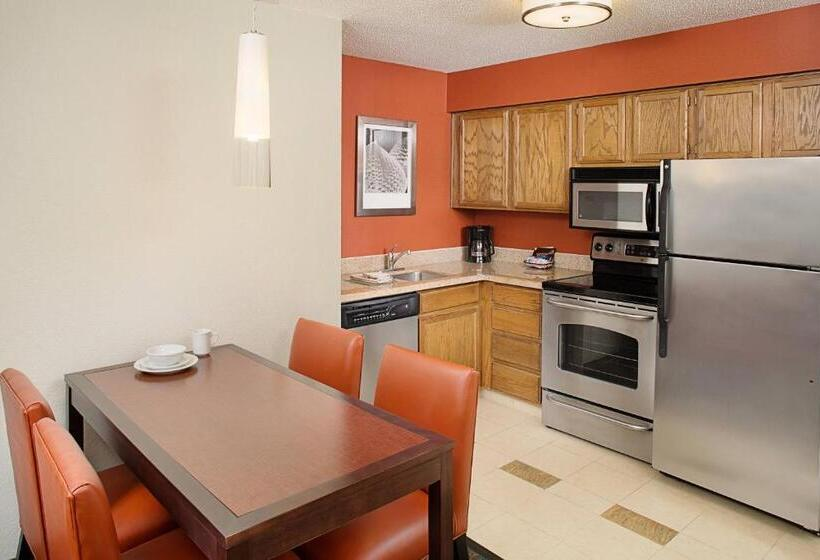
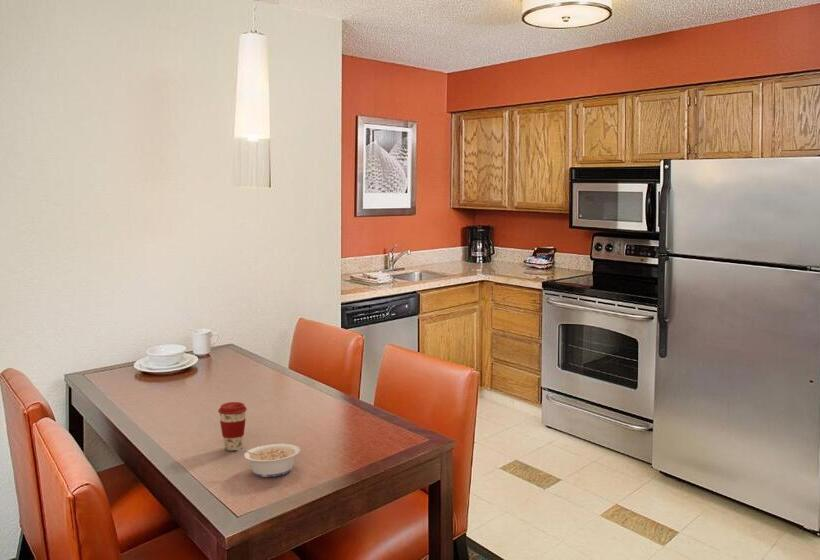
+ legume [234,443,301,478]
+ coffee cup [217,401,248,452]
